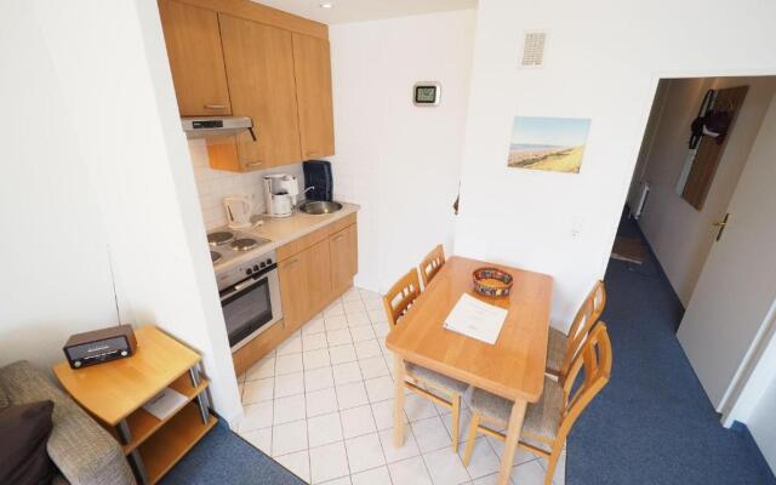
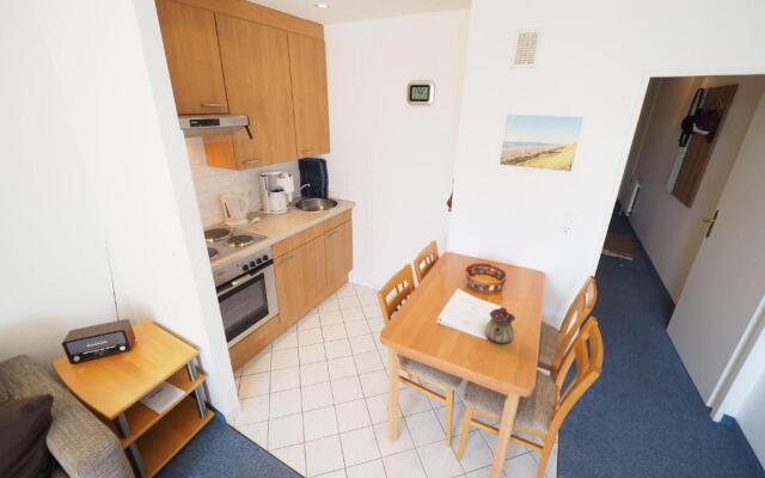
+ teapot [484,306,516,344]
